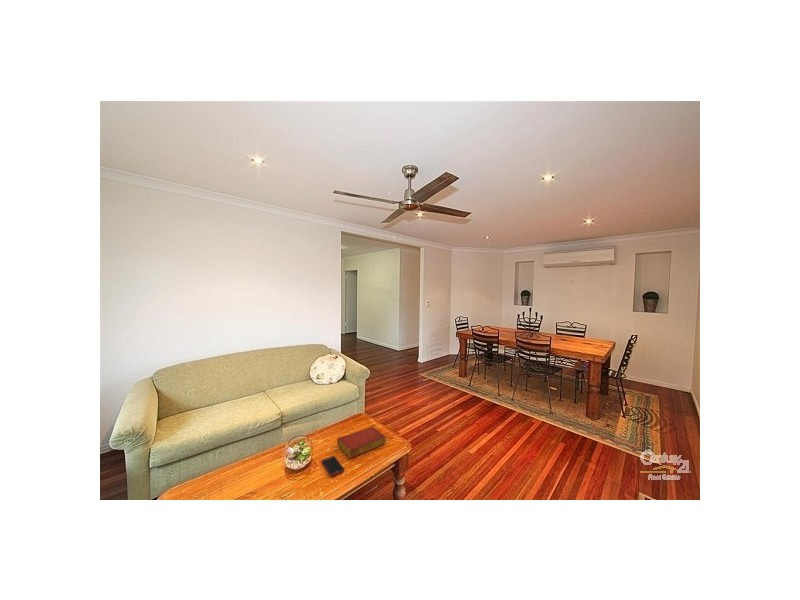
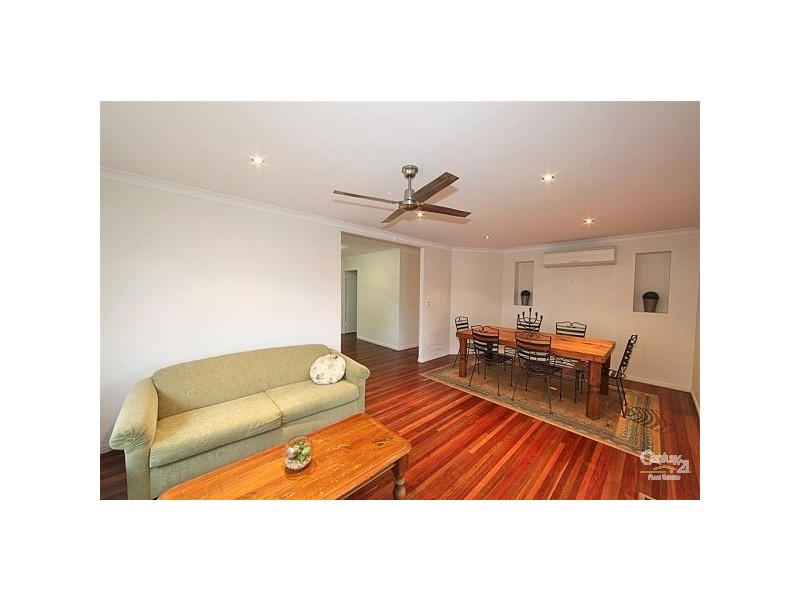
- book [336,426,386,459]
- cell phone [320,455,345,478]
